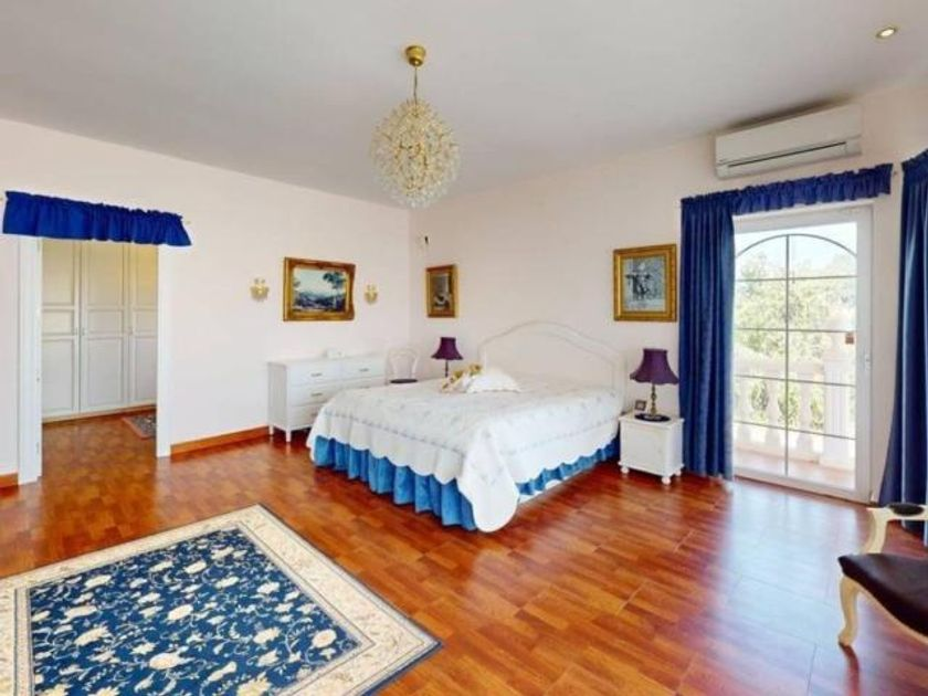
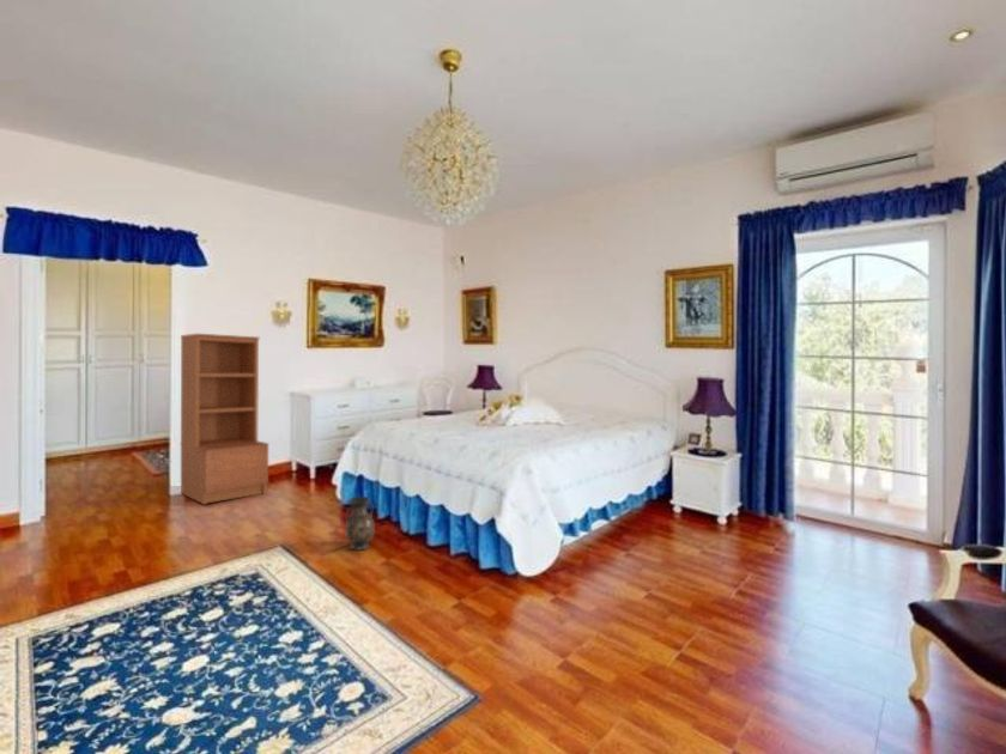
+ bookshelf [180,333,269,505]
+ vase [344,495,376,552]
